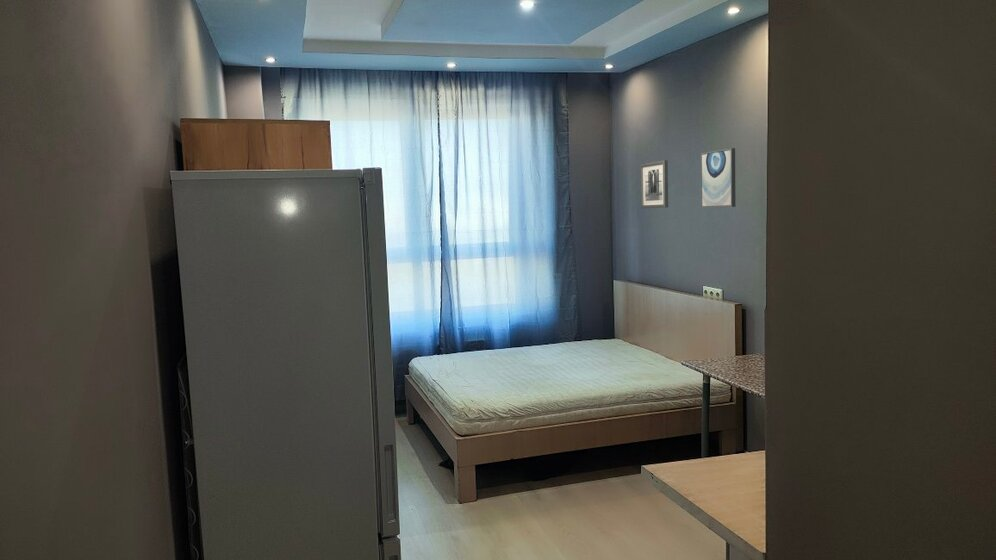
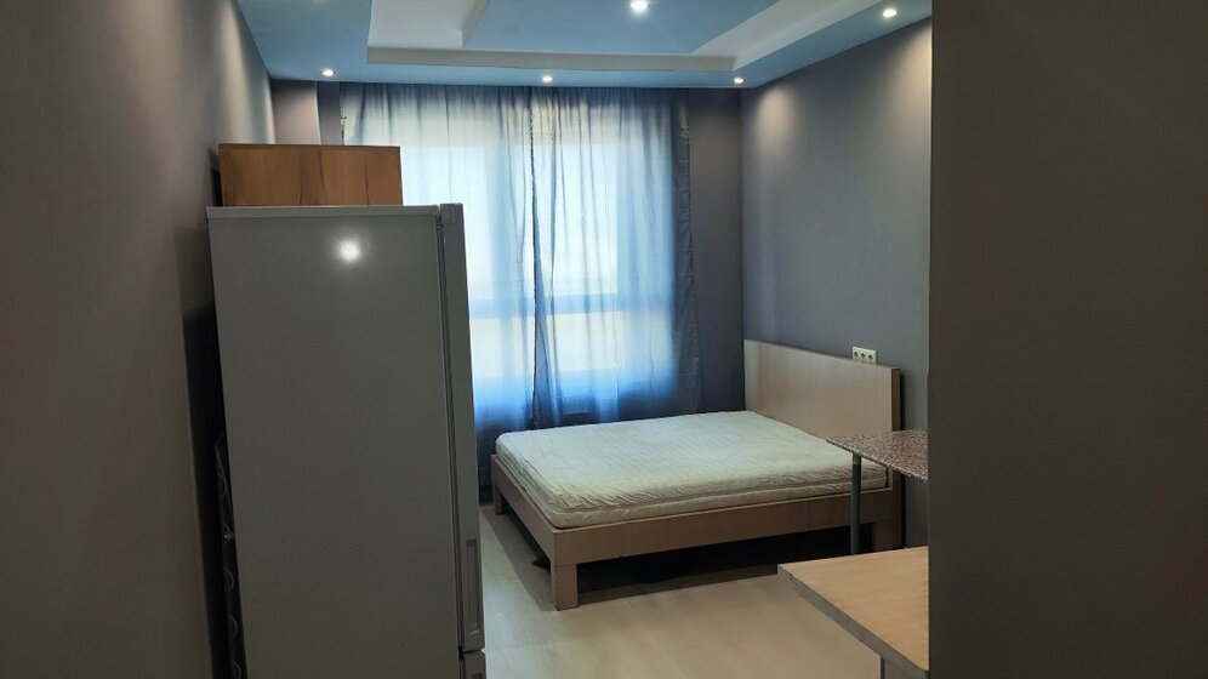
- wall art [639,159,669,209]
- wall art [700,147,736,209]
